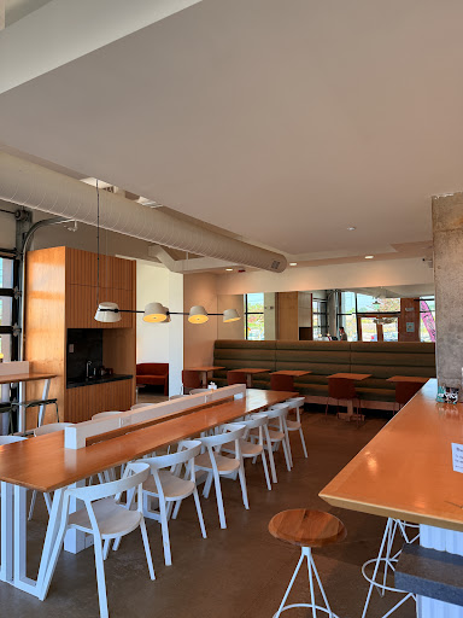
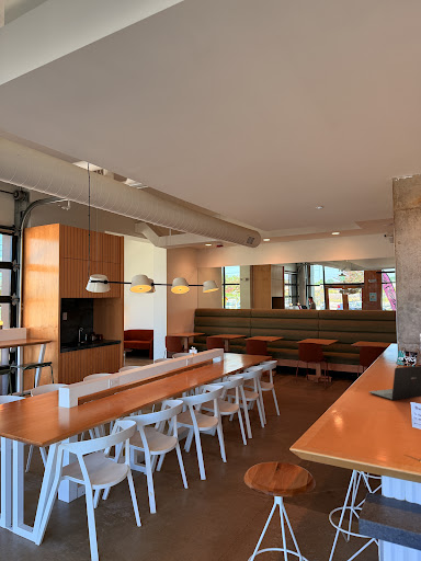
+ laptop [367,365,421,401]
